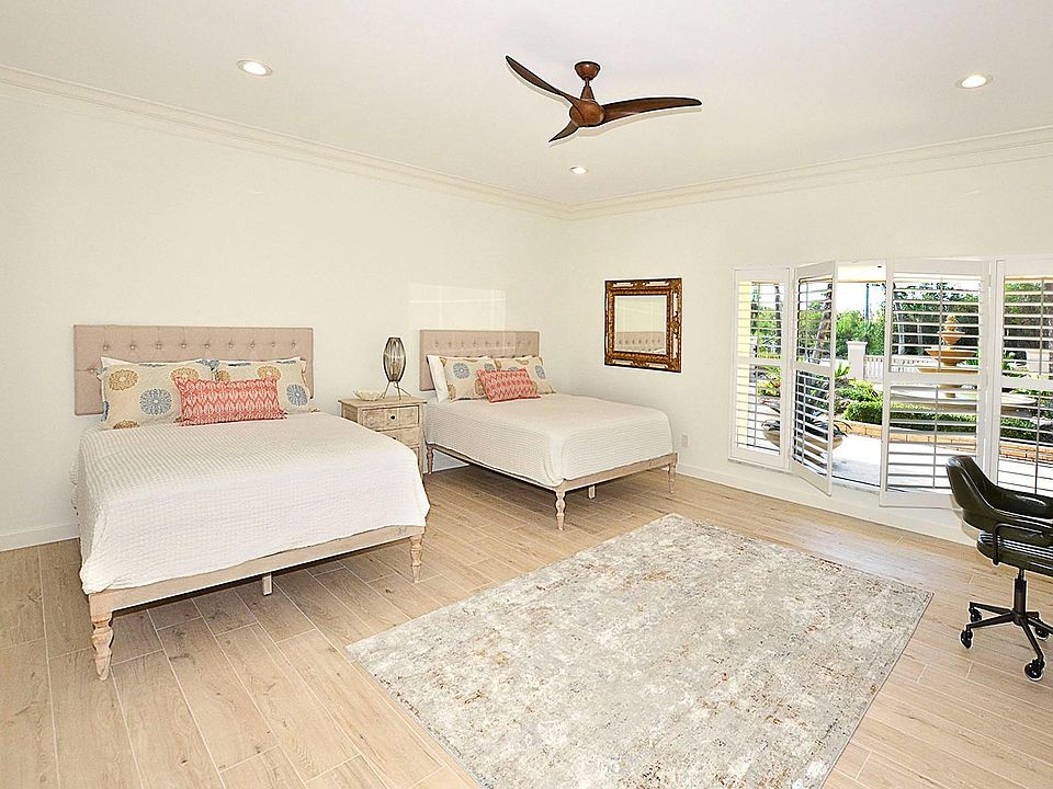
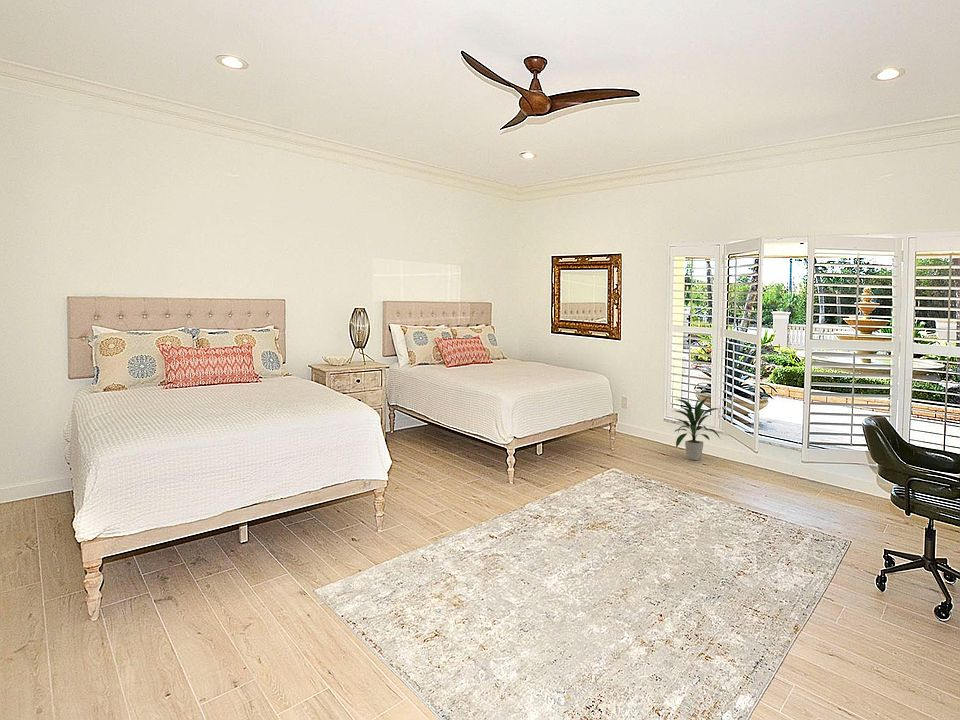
+ indoor plant [670,395,721,461]
